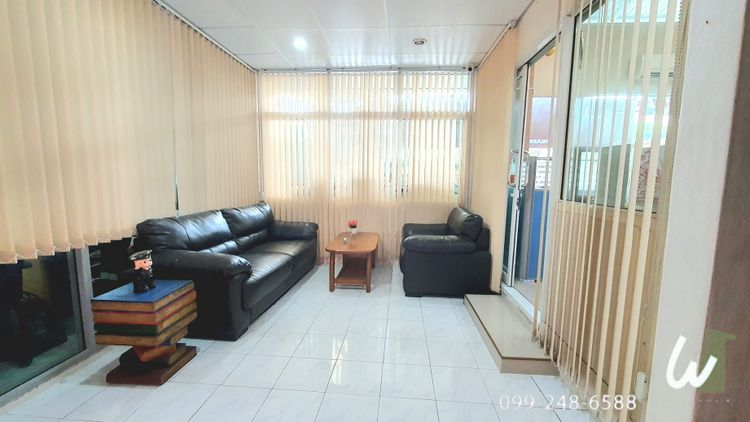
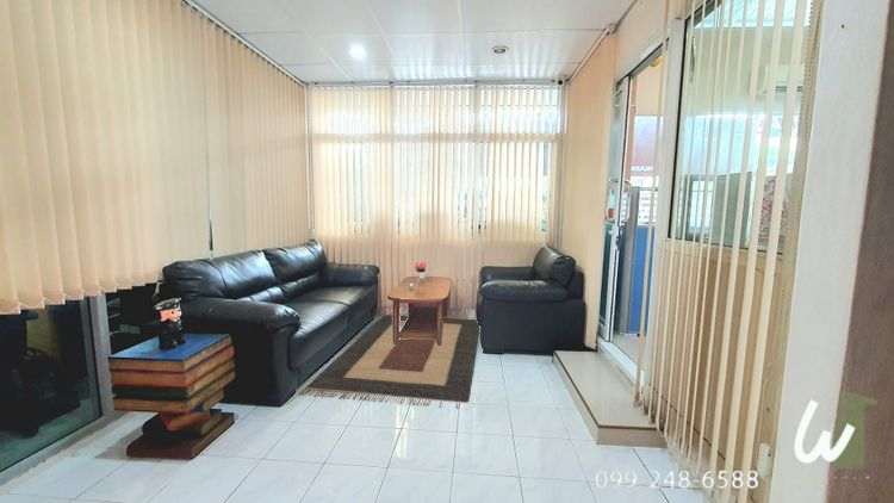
+ rug [297,311,480,411]
